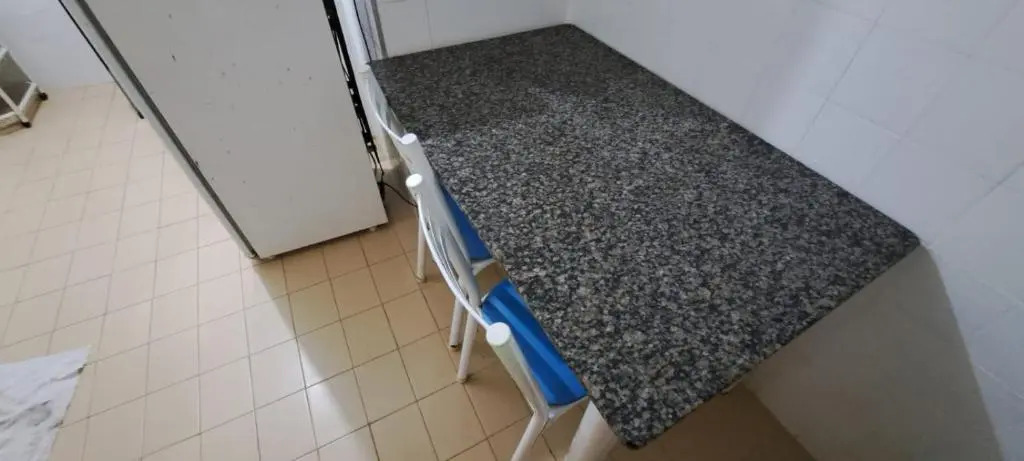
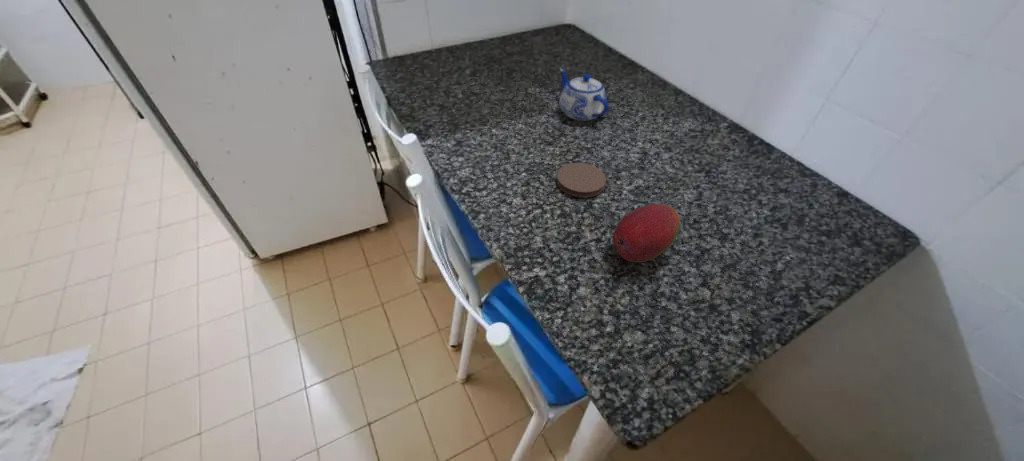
+ coaster [556,162,607,199]
+ teapot [558,67,610,122]
+ fruit [612,203,681,263]
